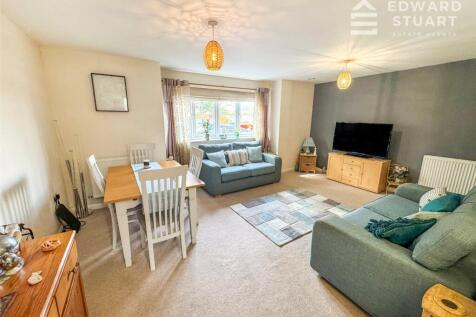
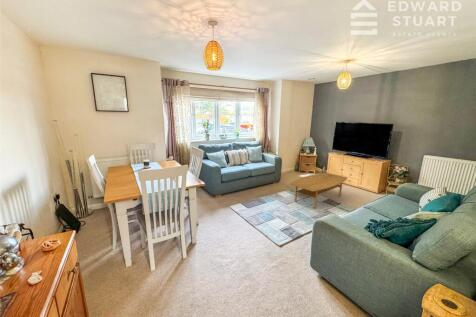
+ coffee table [289,172,348,210]
